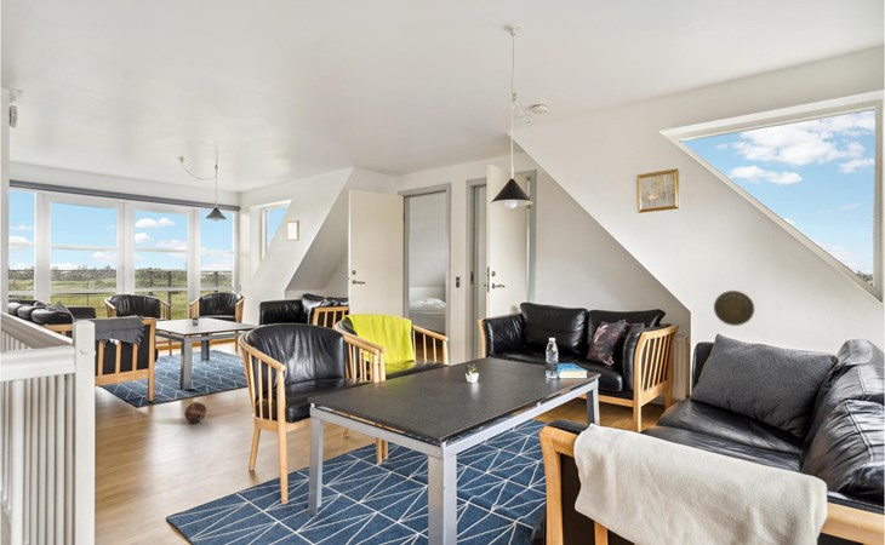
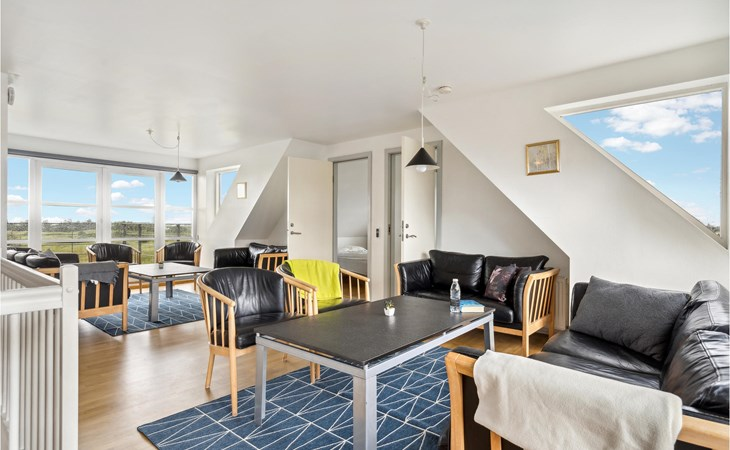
- decorative ball [183,401,207,424]
- decorative plate [713,289,755,327]
